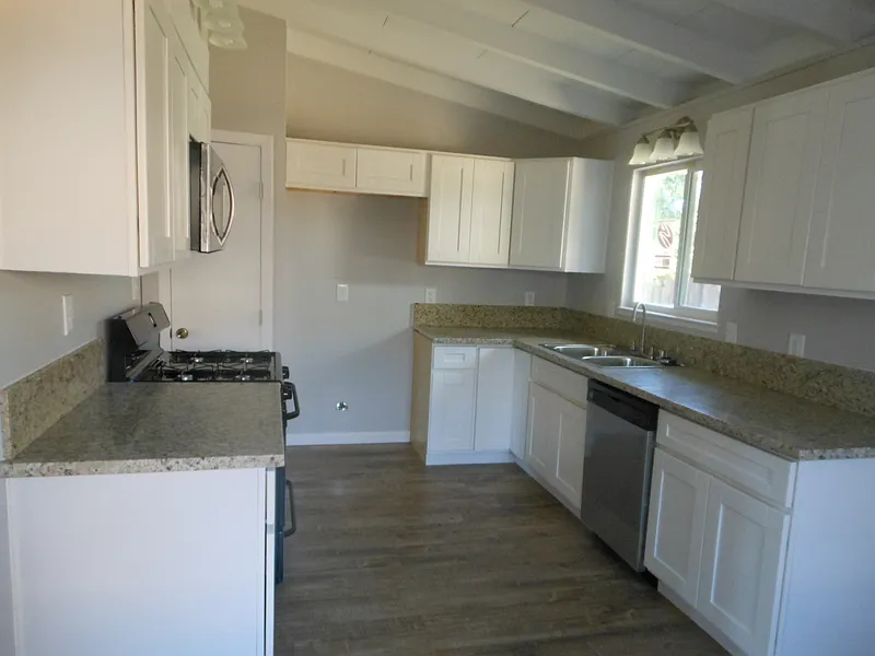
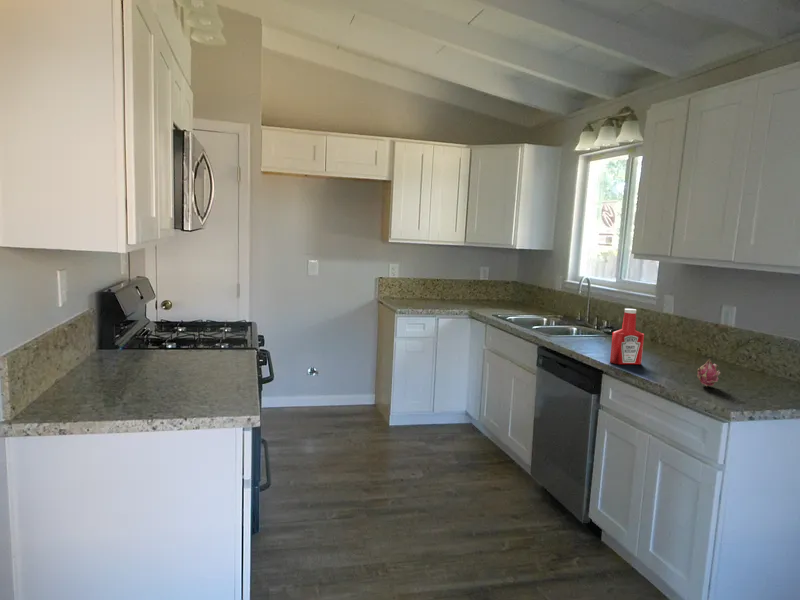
+ soap bottle [609,308,645,365]
+ fruit [696,357,721,388]
